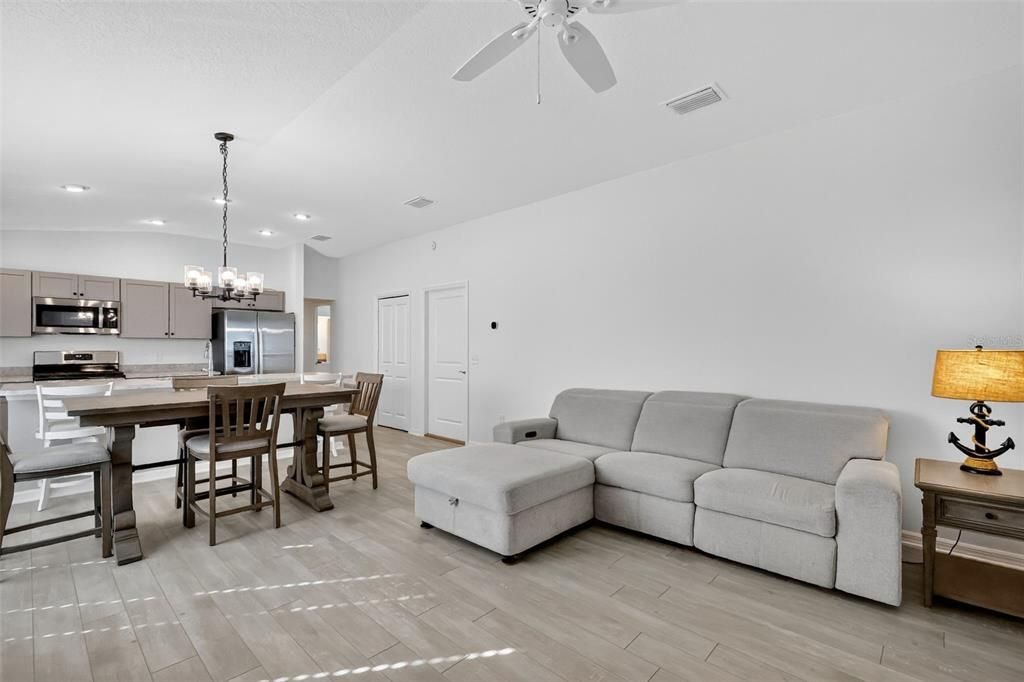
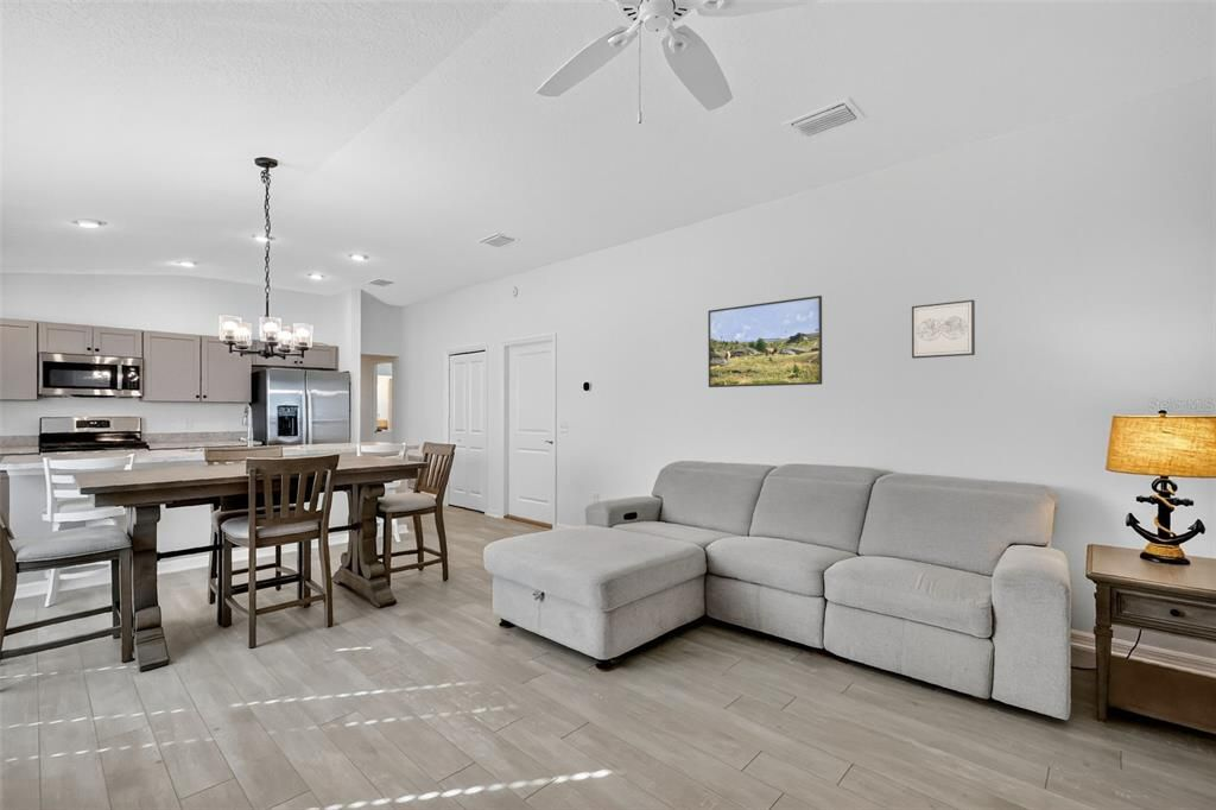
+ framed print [707,295,823,388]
+ wall art [911,298,976,360]
